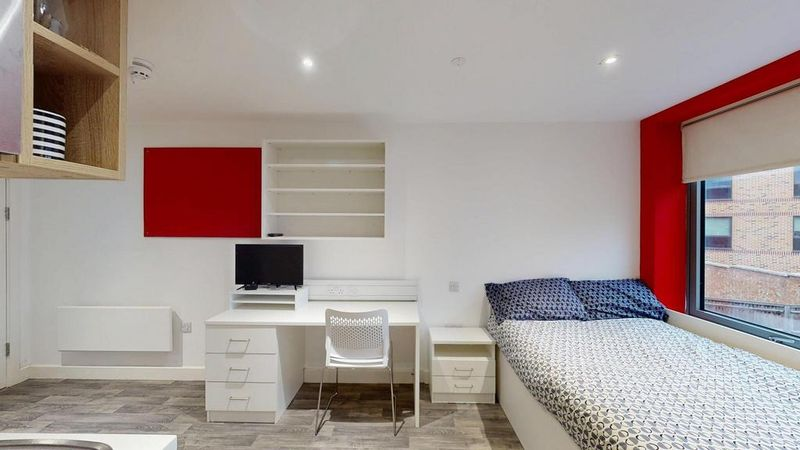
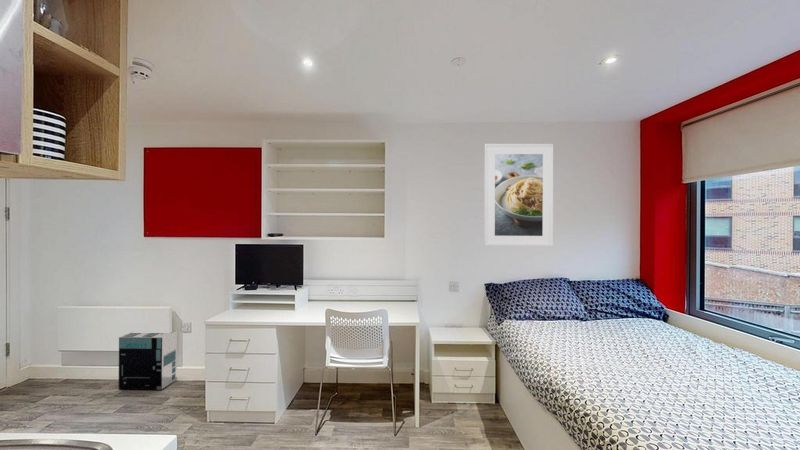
+ cardboard box [118,329,178,391]
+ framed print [483,143,554,247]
